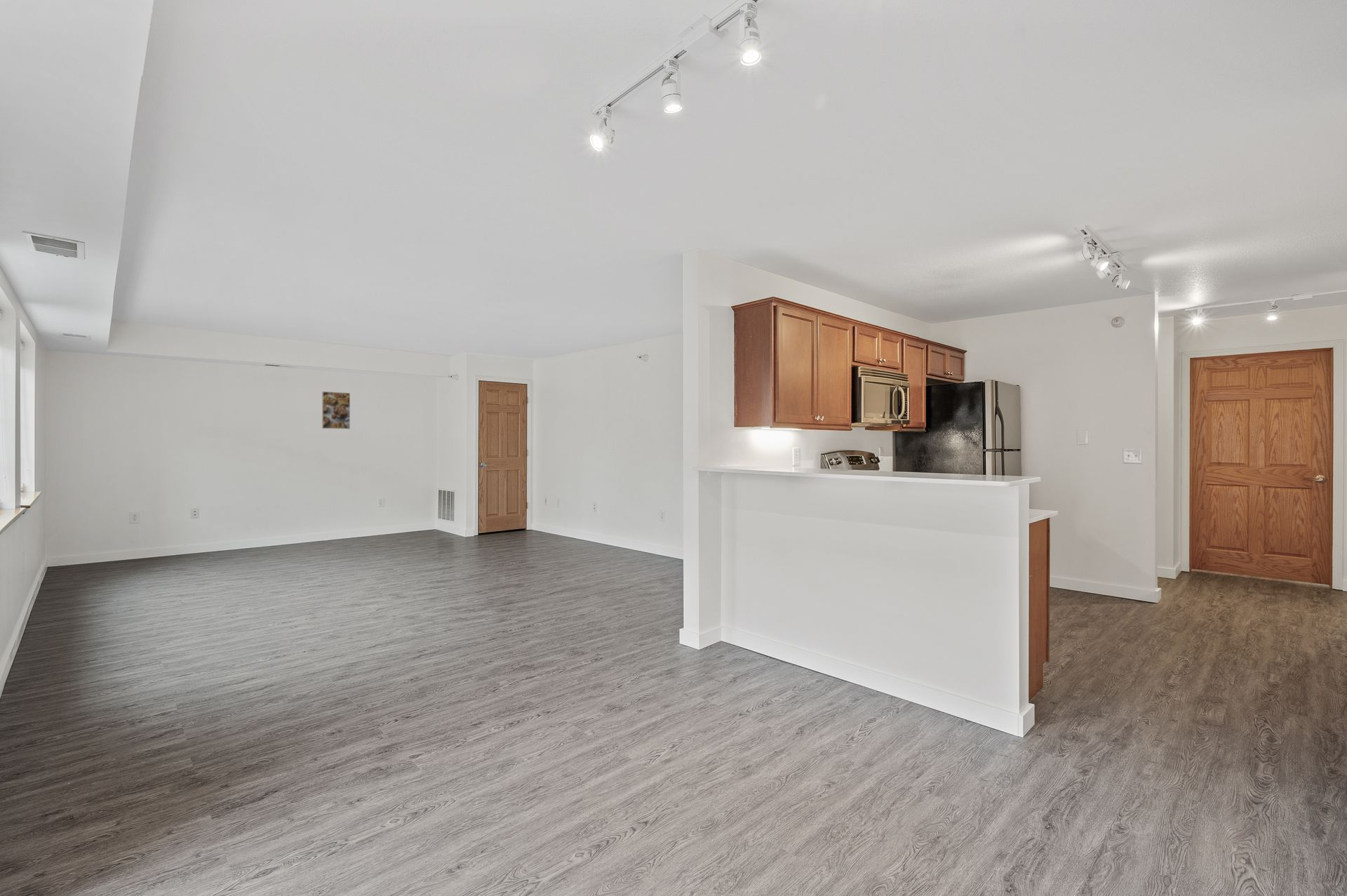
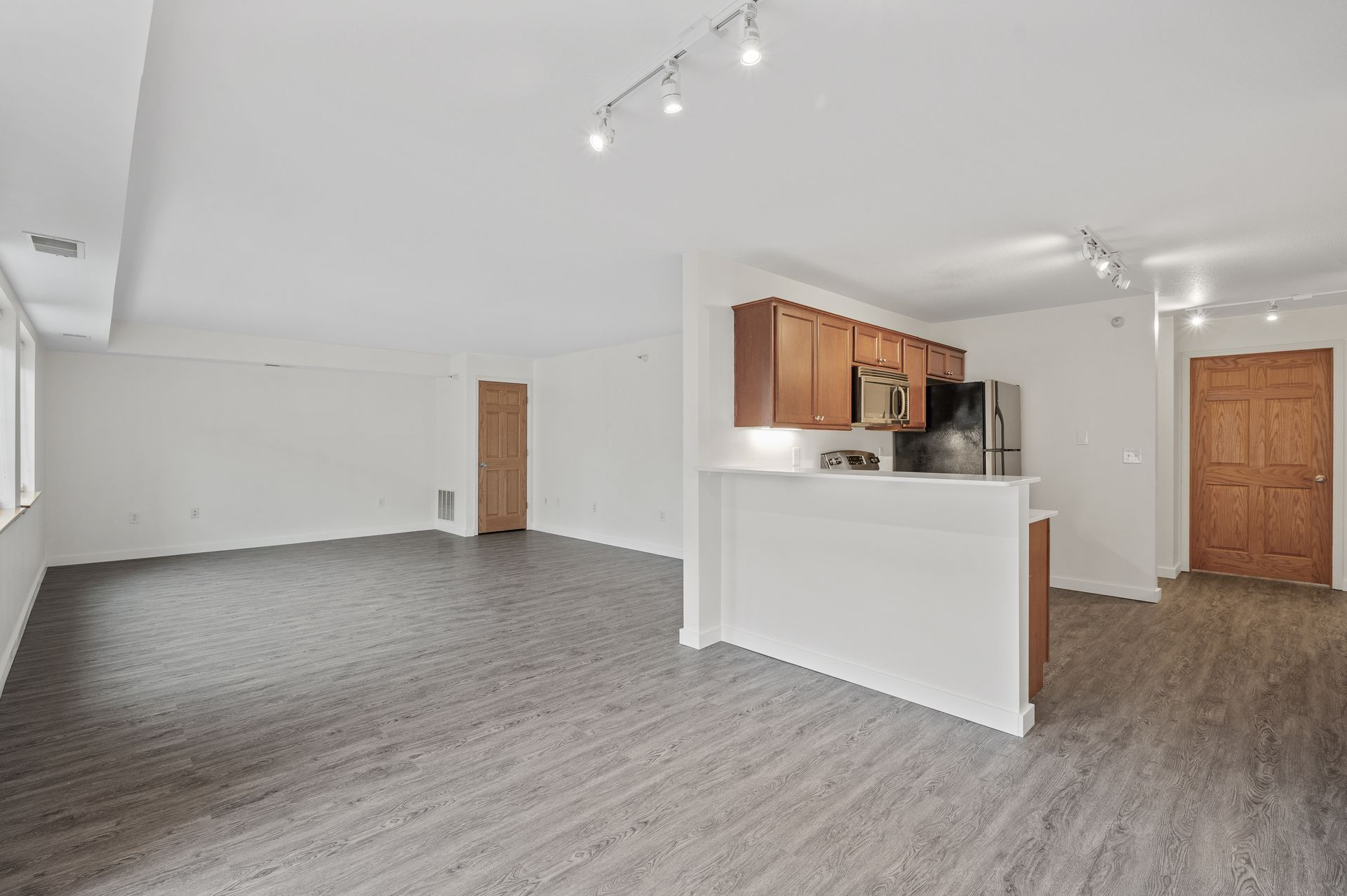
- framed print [321,391,351,429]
